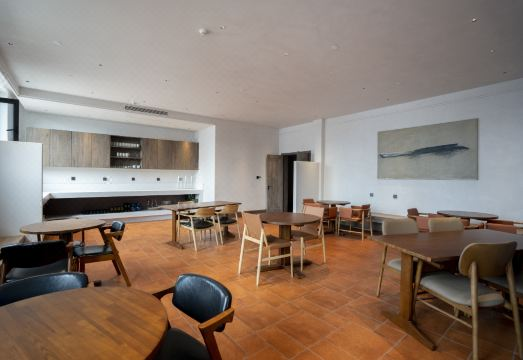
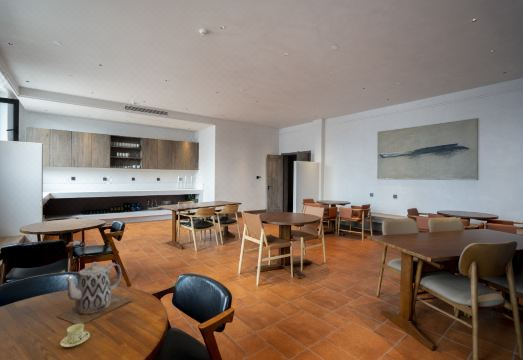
+ chinaware [59,324,91,348]
+ teapot [56,261,132,325]
